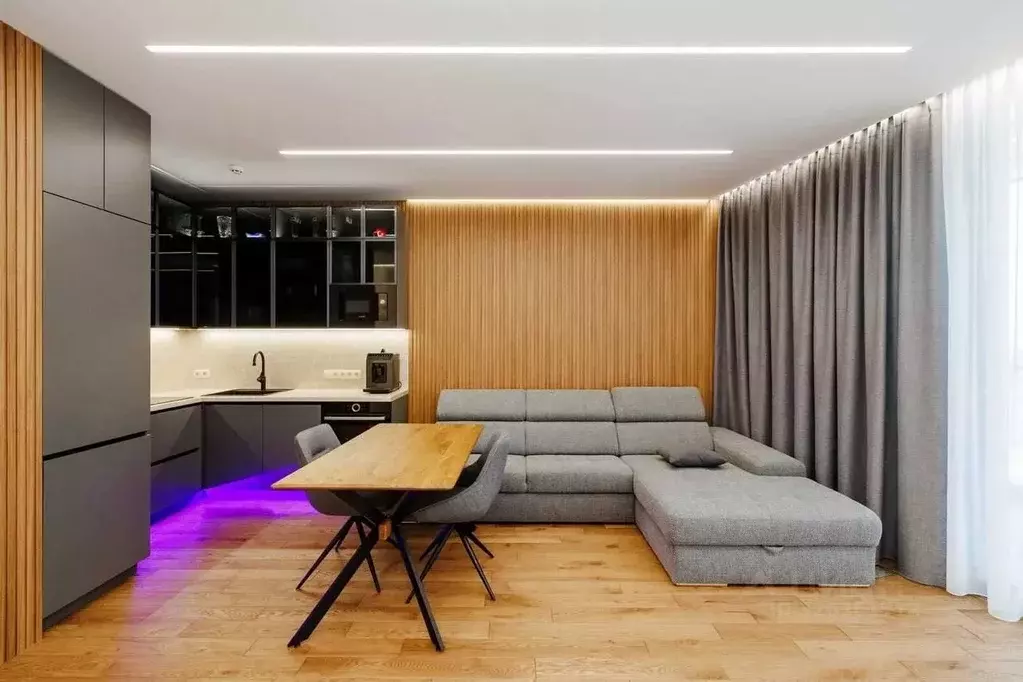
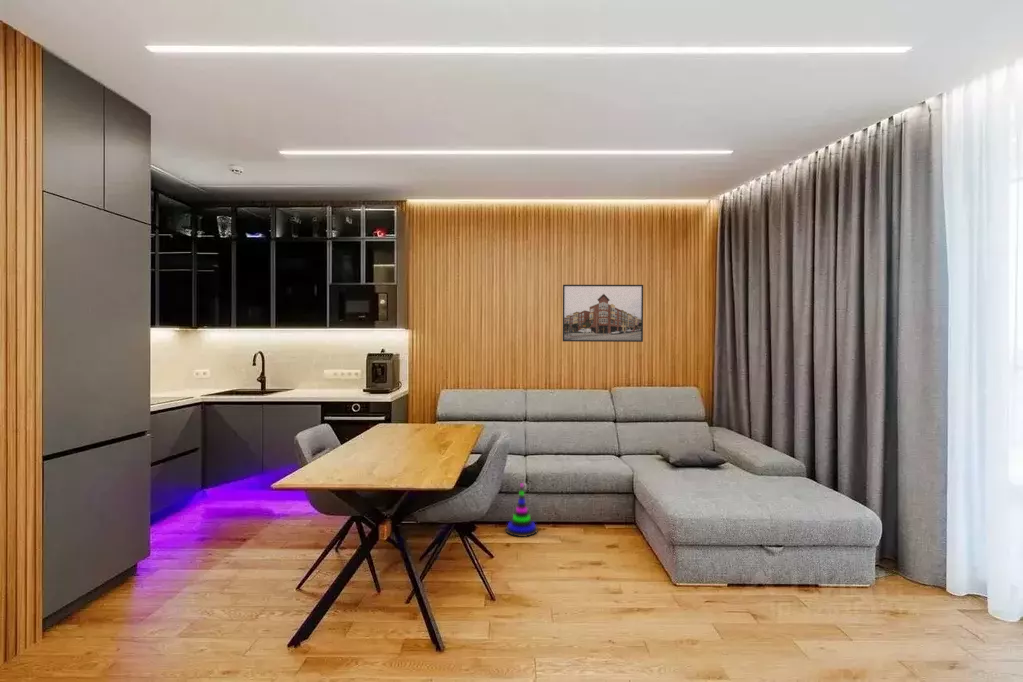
+ stacking toy [504,482,539,538]
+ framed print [562,284,644,343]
